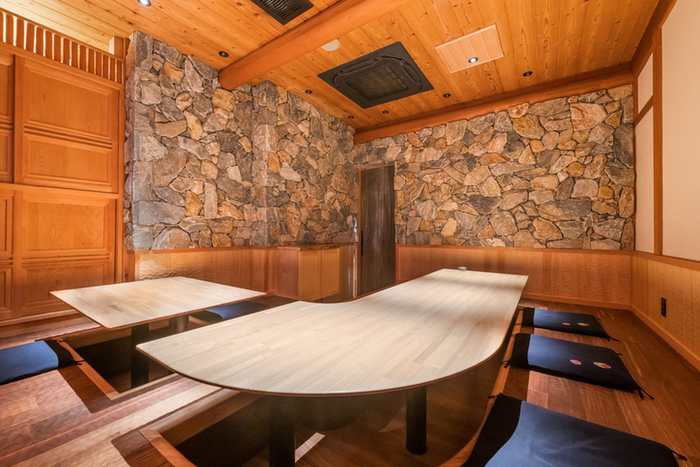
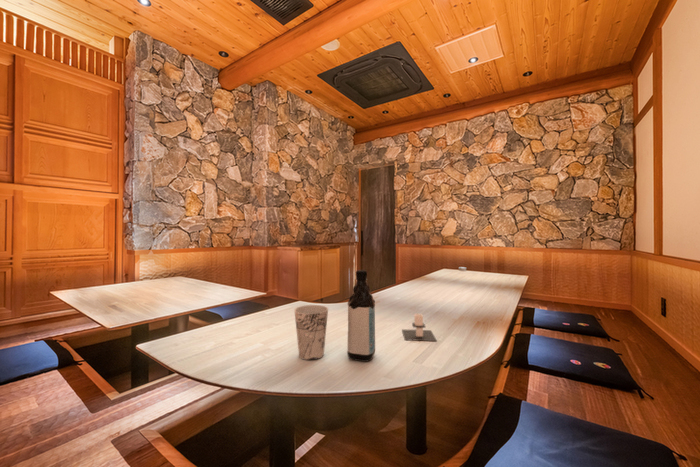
+ architectural model [401,313,438,342]
+ cup [293,304,329,361]
+ water bottle [346,269,376,363]
